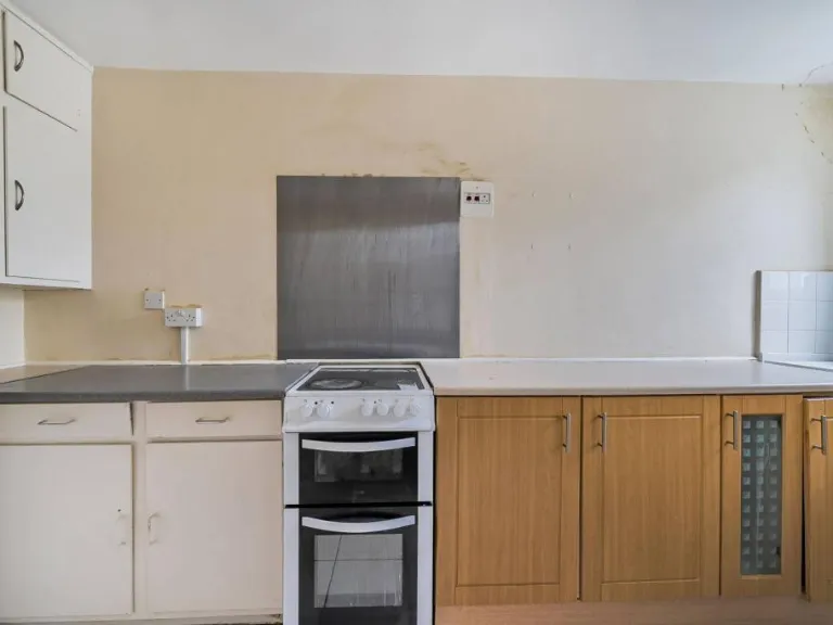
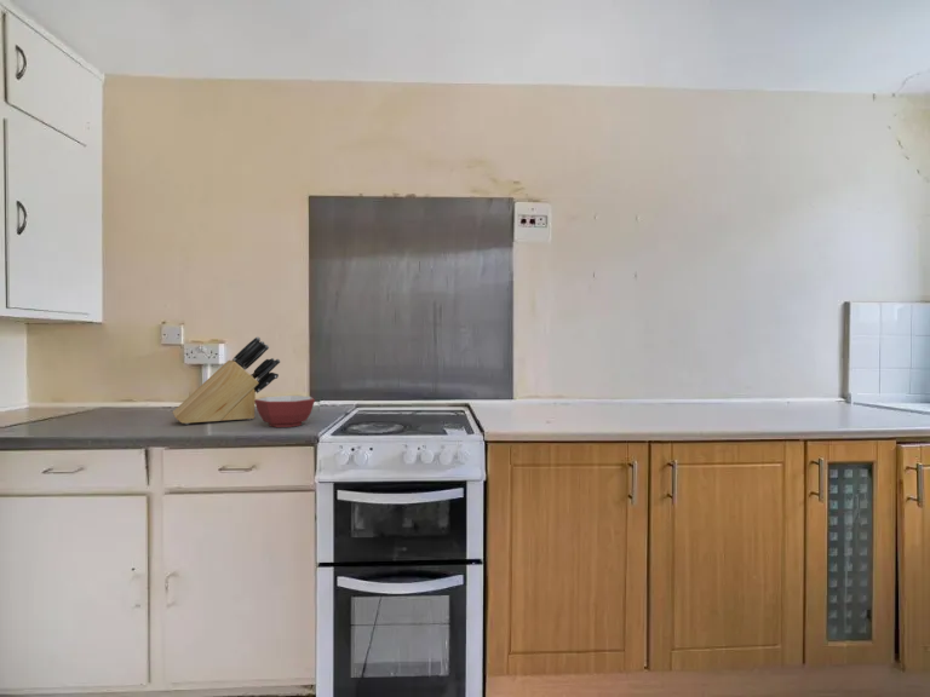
+ knife block [171,335,281,425]
+ bowl [254,394,316,428]
